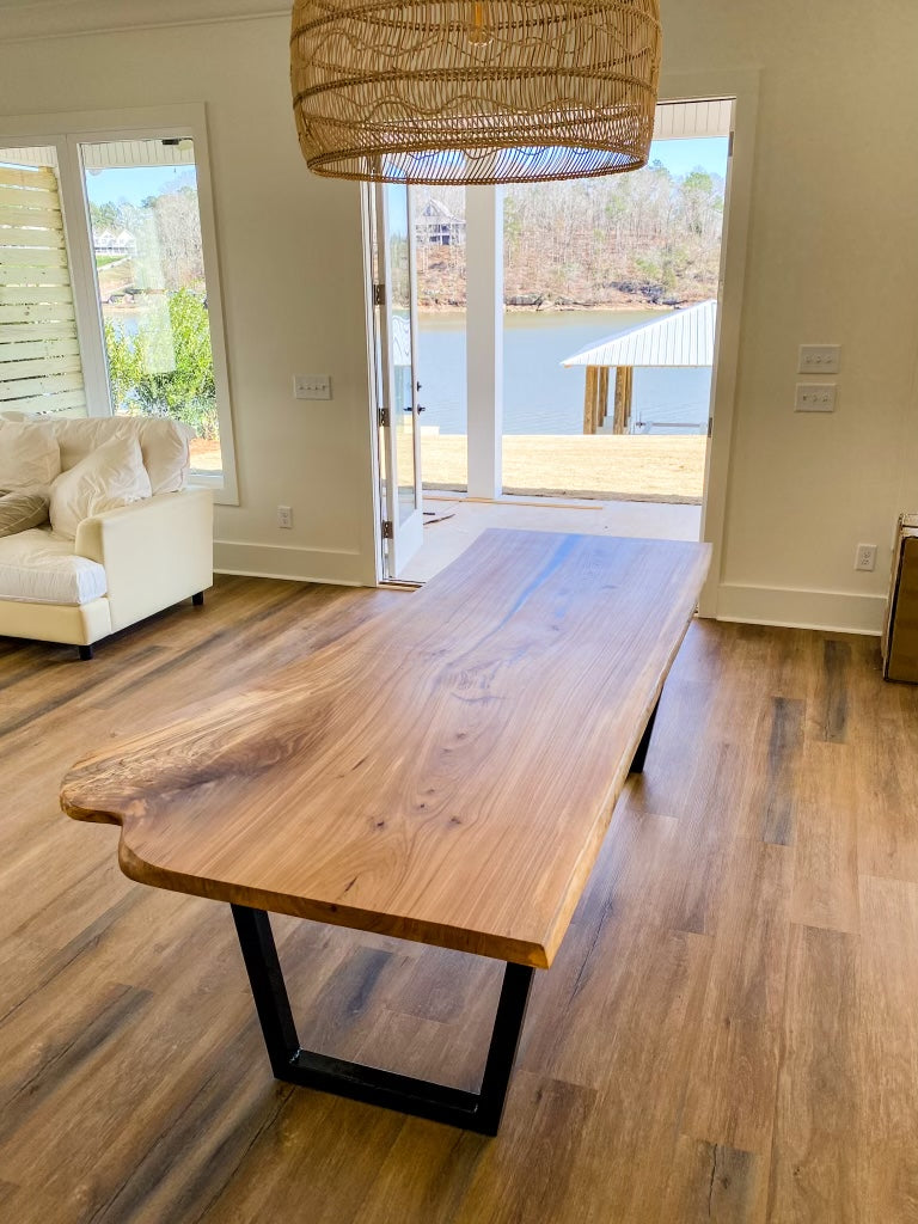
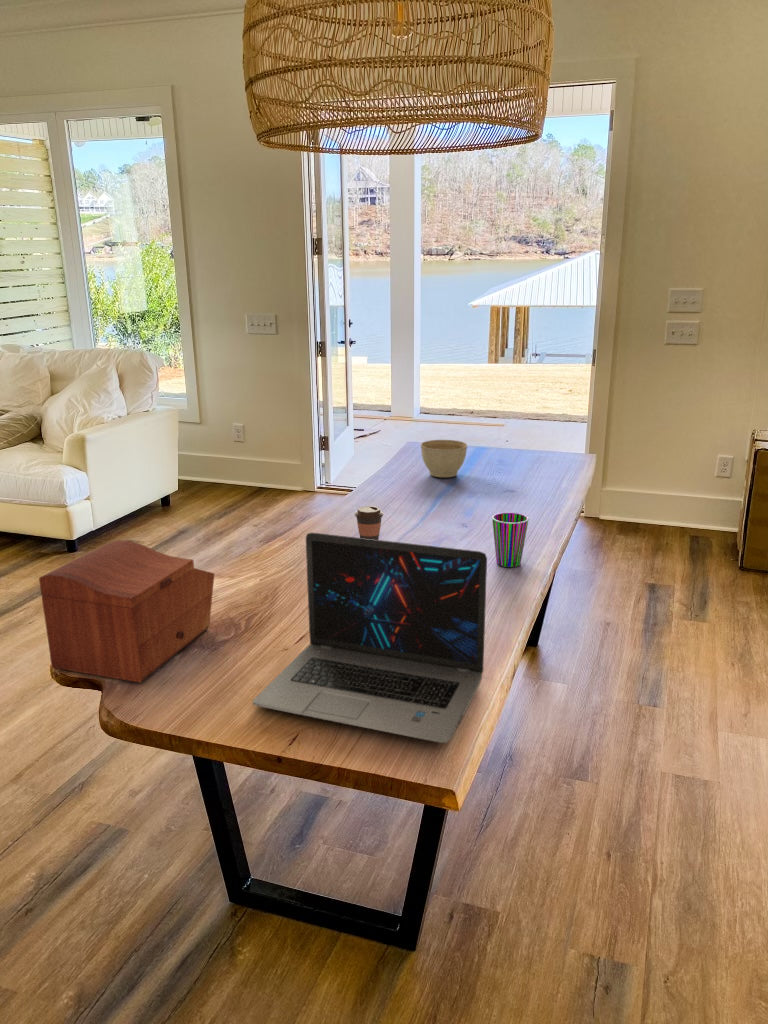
+ sewing box [38,539,215,684]
+ laptop [251,532,488,744]
+ coffee cup [354,505,384,540]
+ cup [491,511,530,568]
+ planter bowl [420,439,468,478]
